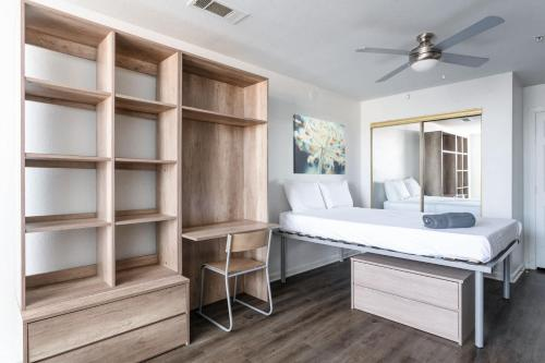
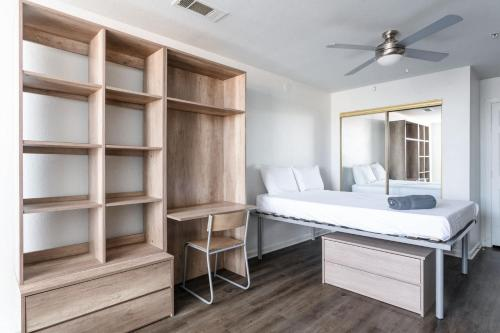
- wall art [292,113,347,176]
